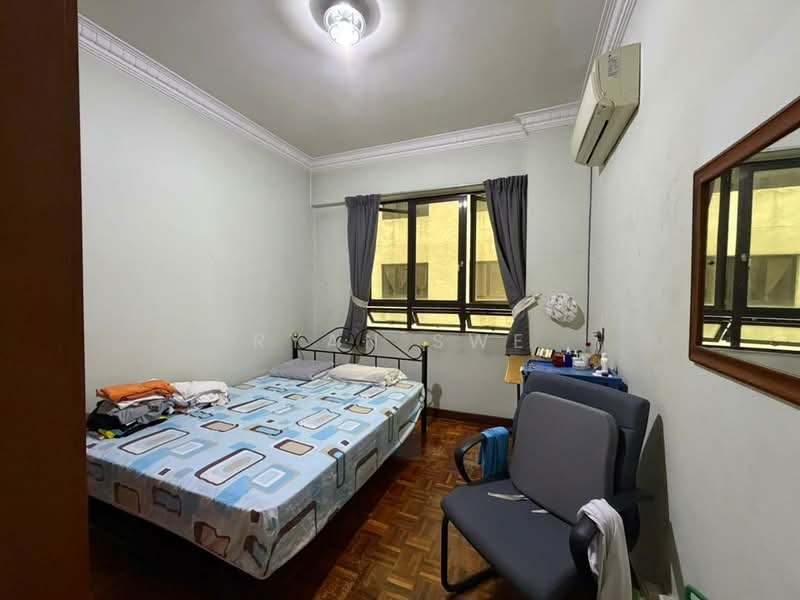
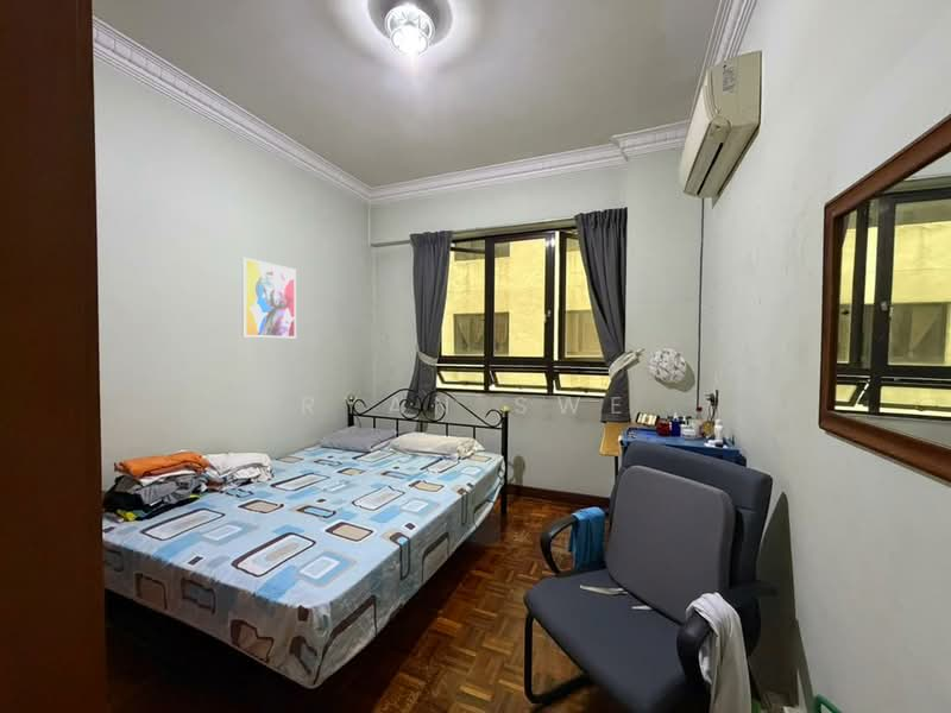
+ wall art [240,257,297,339]
